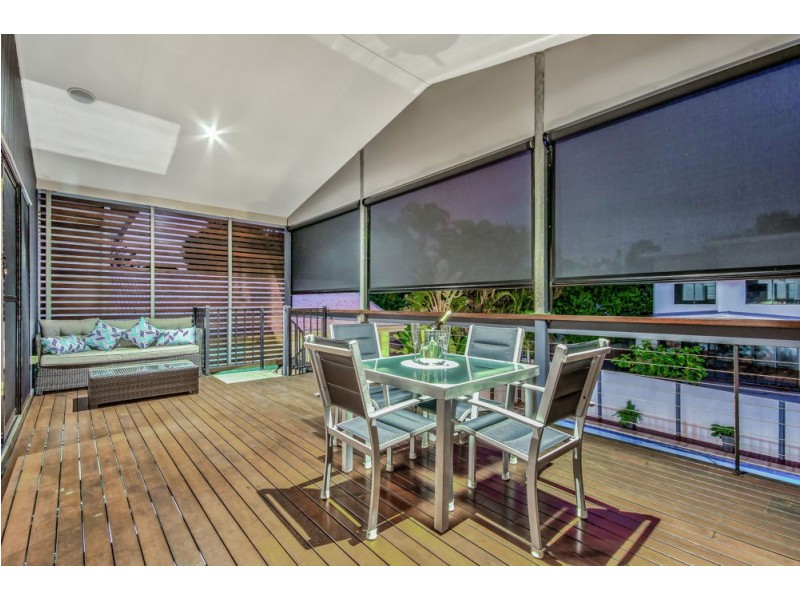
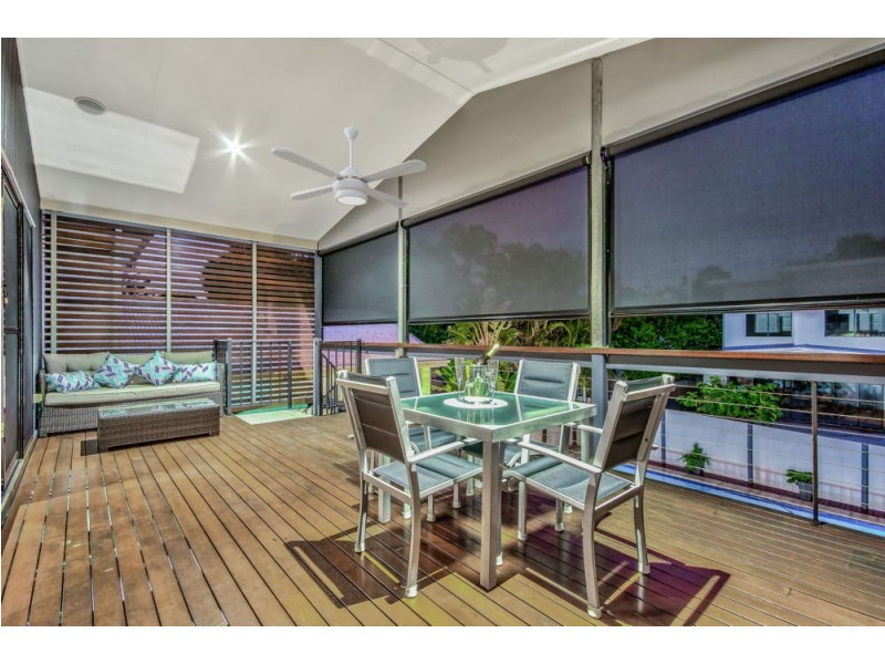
+ ceiling fan [270,126,427,209]
